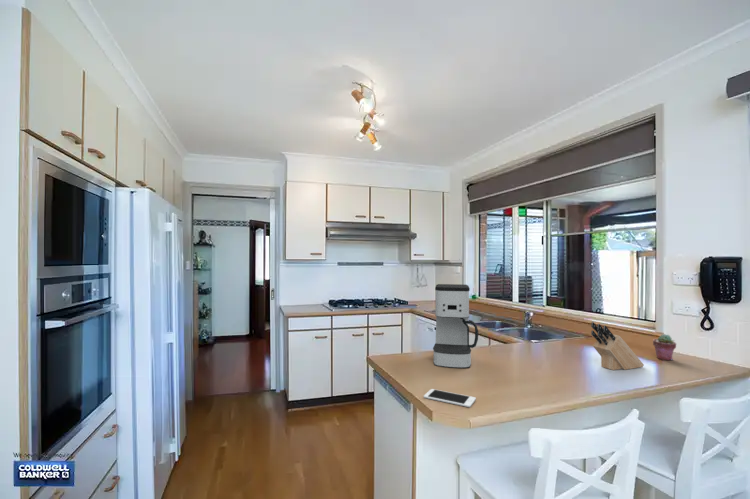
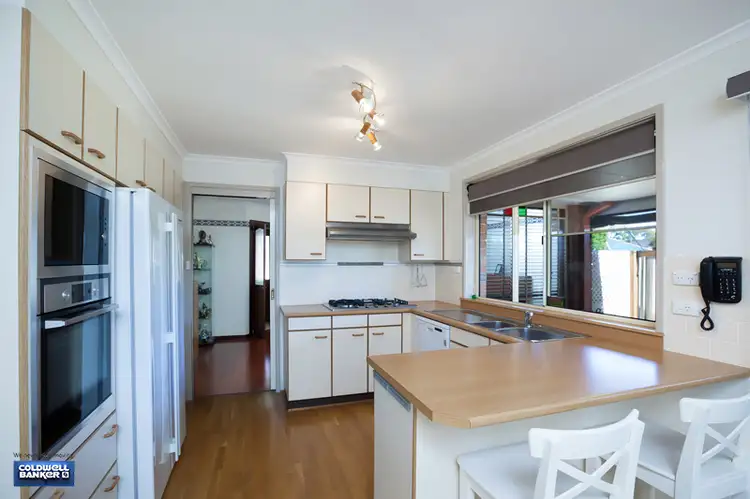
- knife block [590,321,645,371]
- cell phone [423,388,477,408]
- potted succulent [652,333,677,361]
- coffee maker [432,283,479,370]
